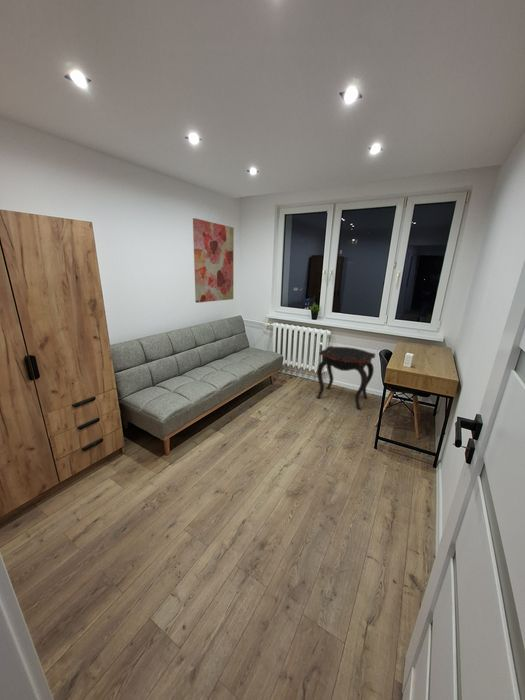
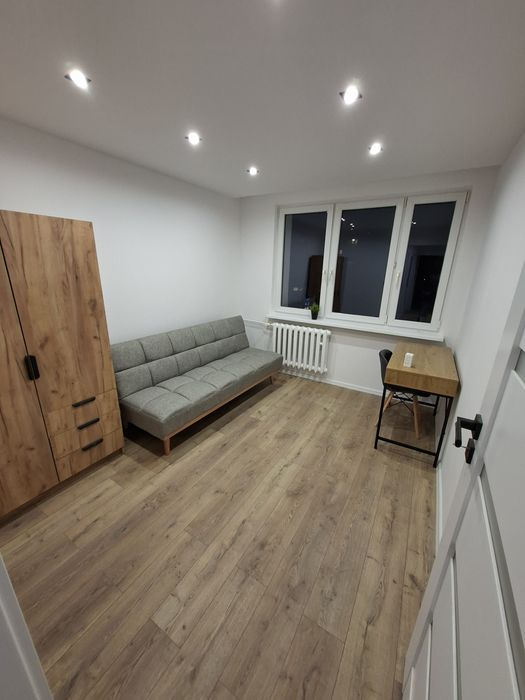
- wall art [192,217,235,304]
- side table [315,345,376,411]
